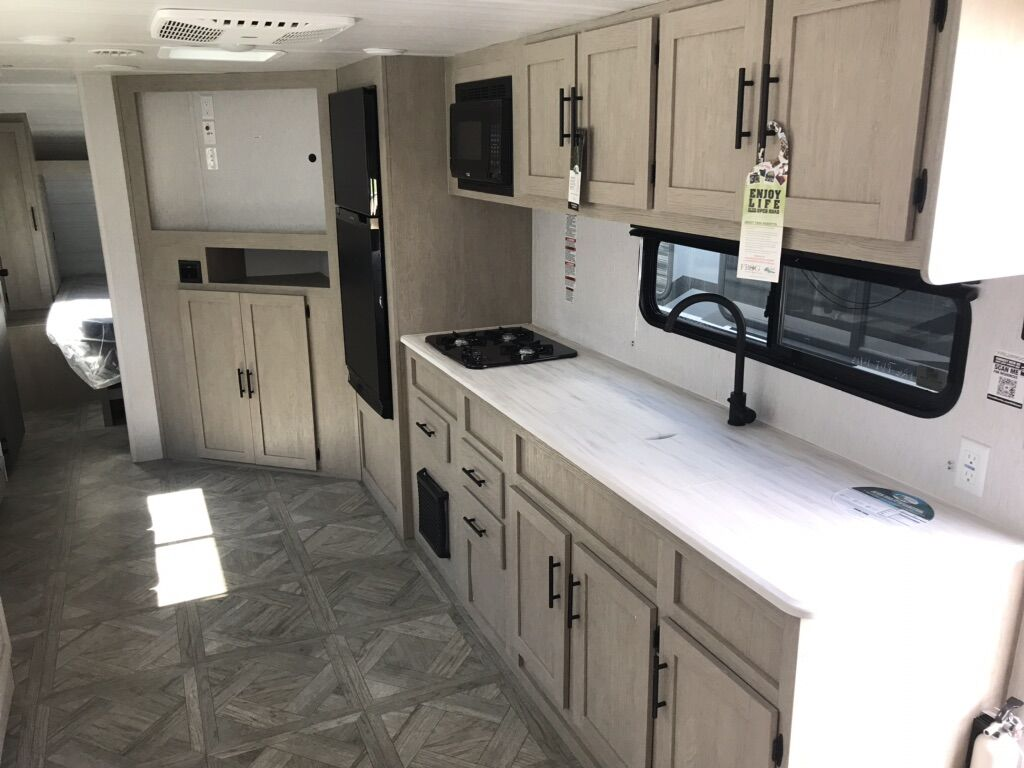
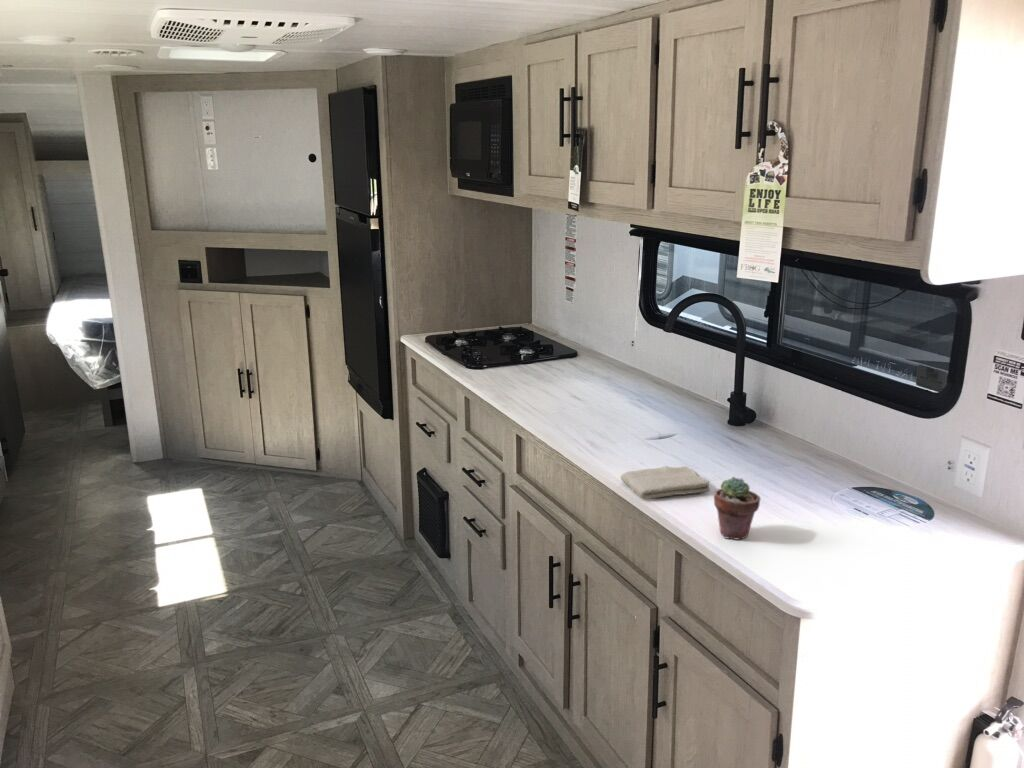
+ potted succulent [713,476,762,540]
+ washcloth [620,465,710,500]
